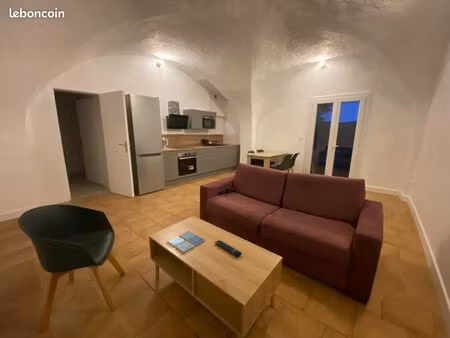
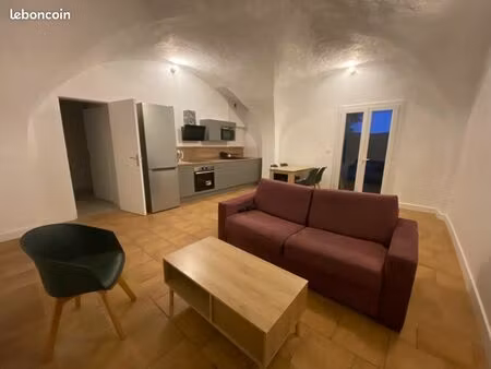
- drink coaster [166,230,206,254]
- remote control [214,239,243,258]
